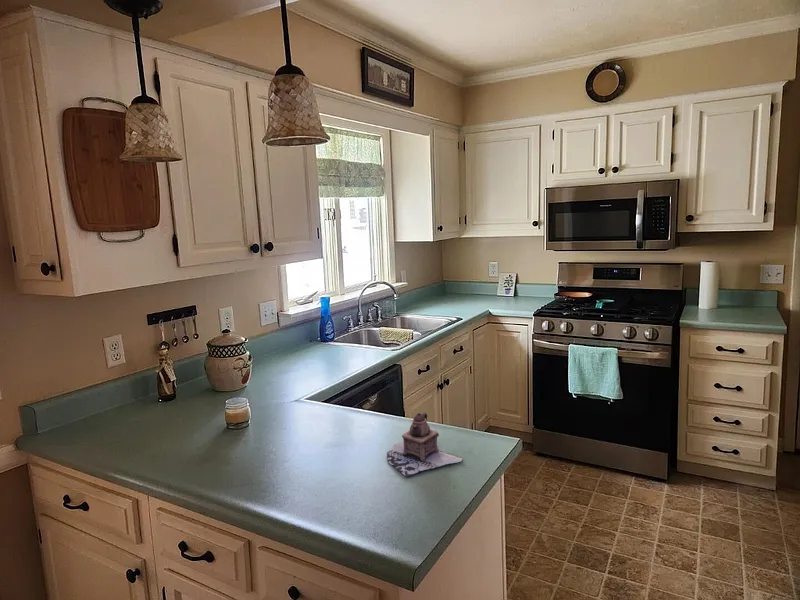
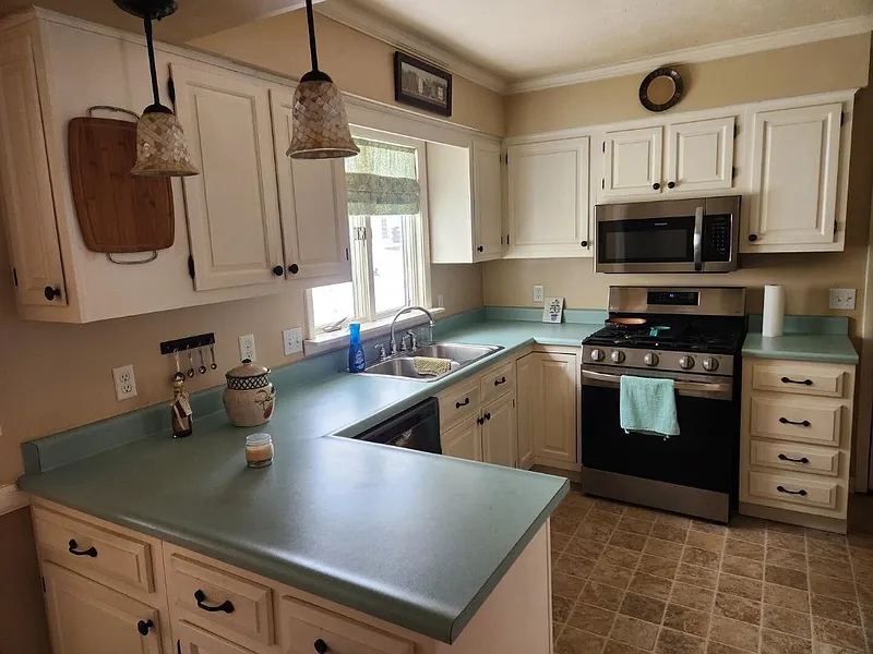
- teapot [386,412,464,478]
